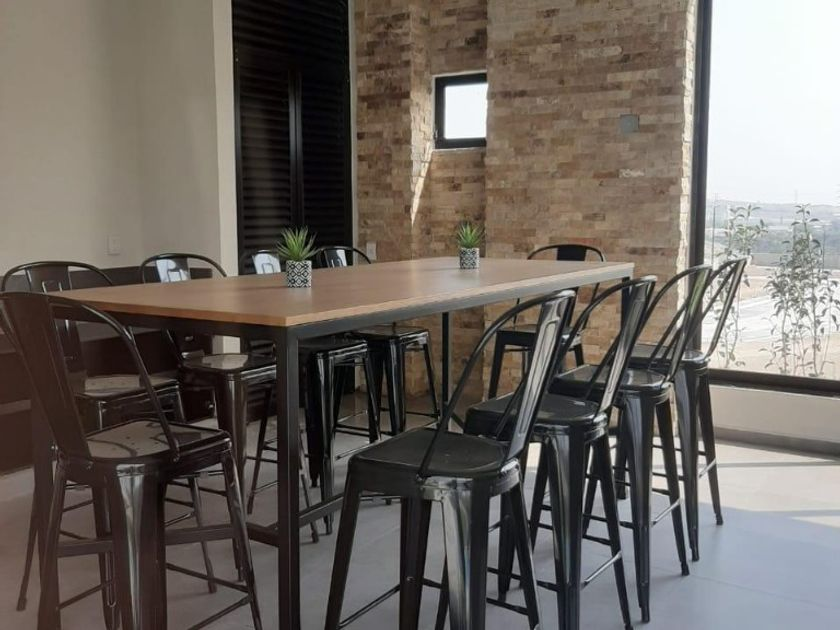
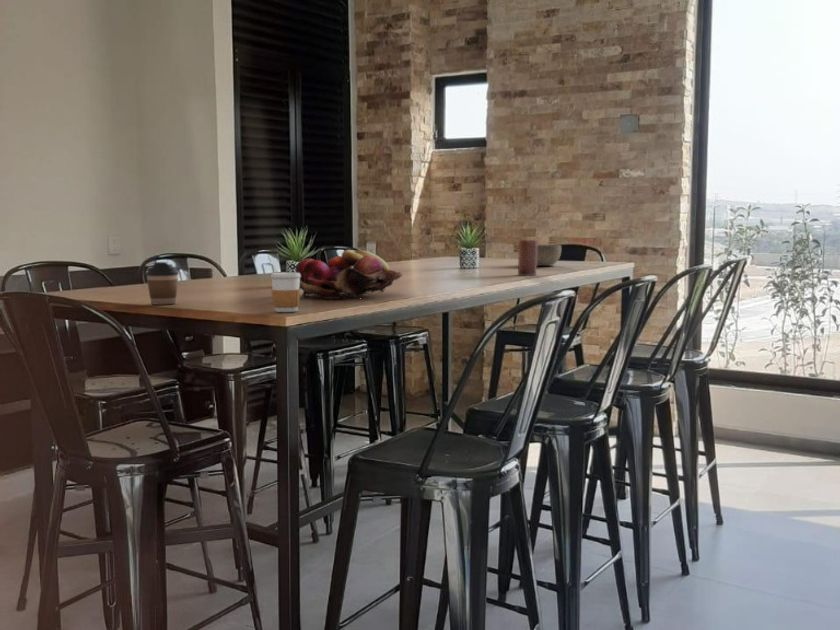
+ coffee cup [145,261,180,306]
+ bowl [537,244,562,267]
+ fruit basket [294,249,404,300]
+ coffee cup [270,271,301,313]
+ candle [517,238,538,277]
